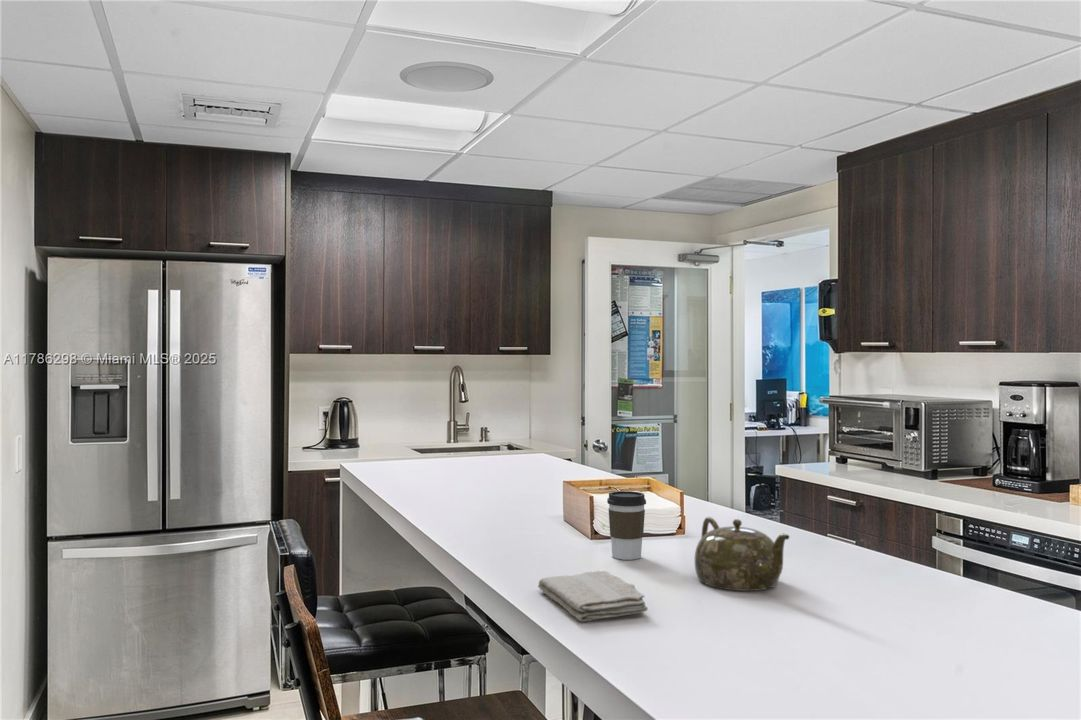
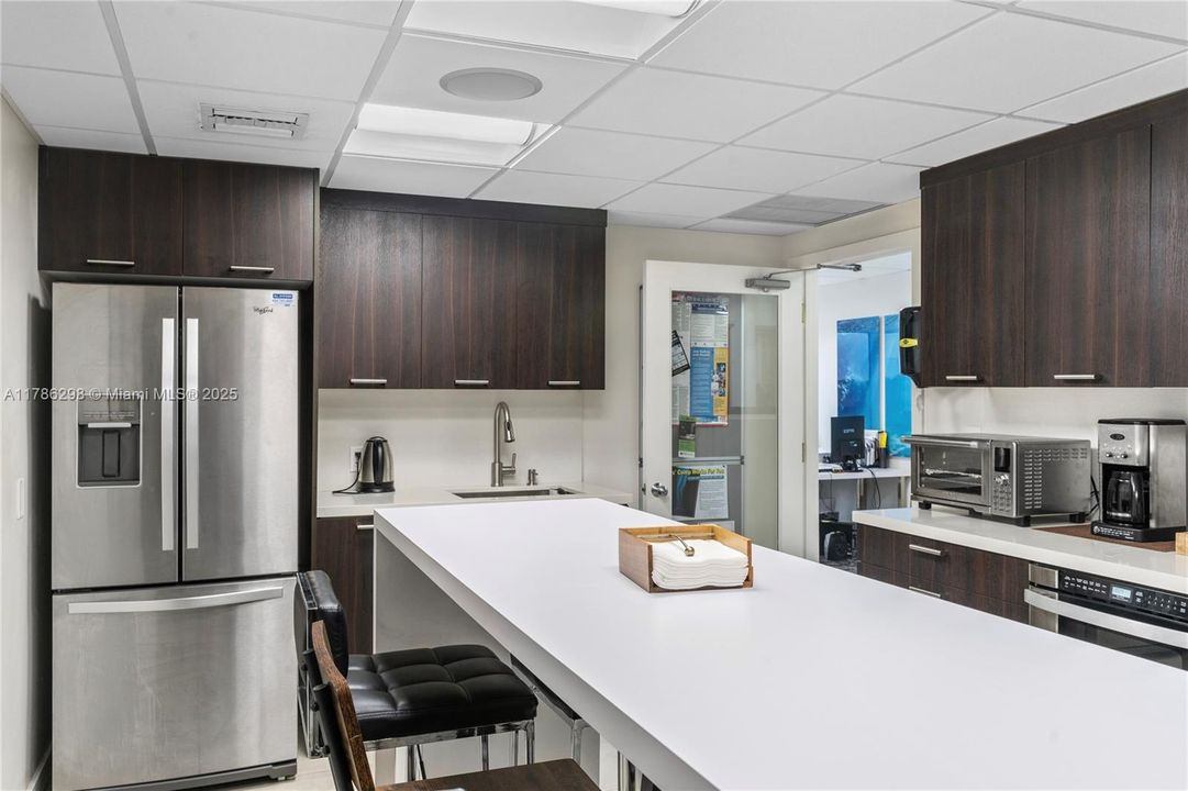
- coffee cup [606,490,647,561]
- teapot [694,516,790,592]
- washcloth [537,570,649,622]
